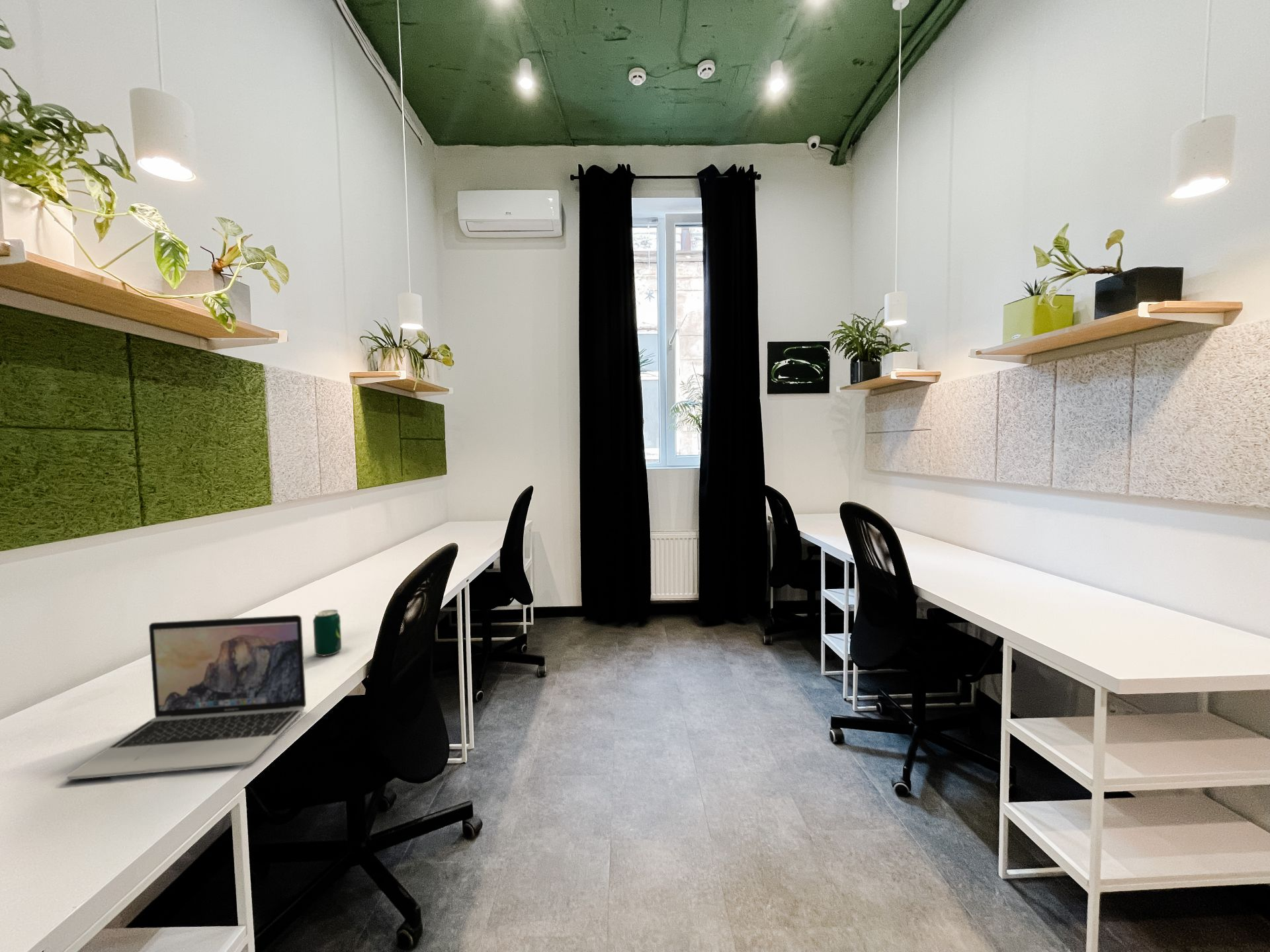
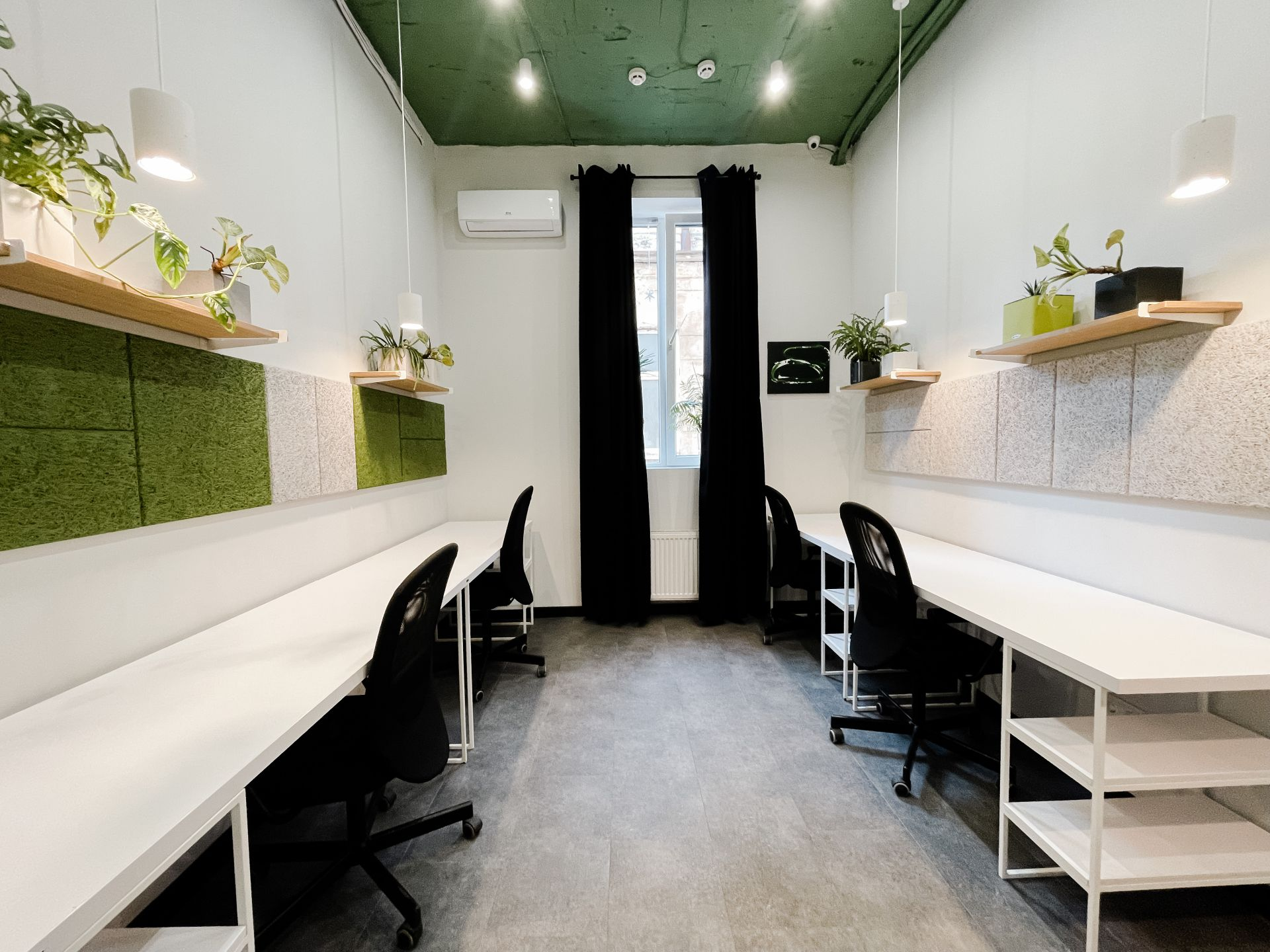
- laptop [66,614,307,780]
- beverage can [312,609,342,656]
